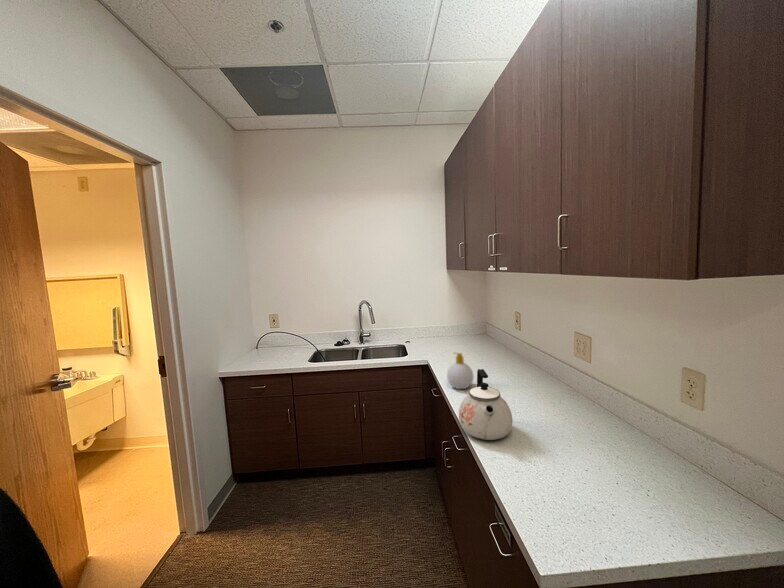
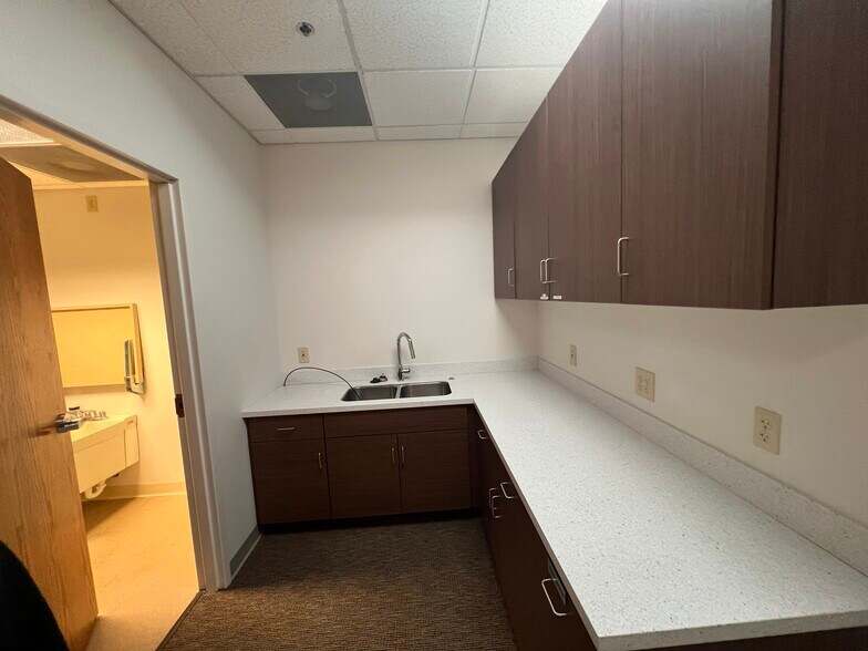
- kettle [458,368,513,441]
- soap bottle [446,351,475,390]
